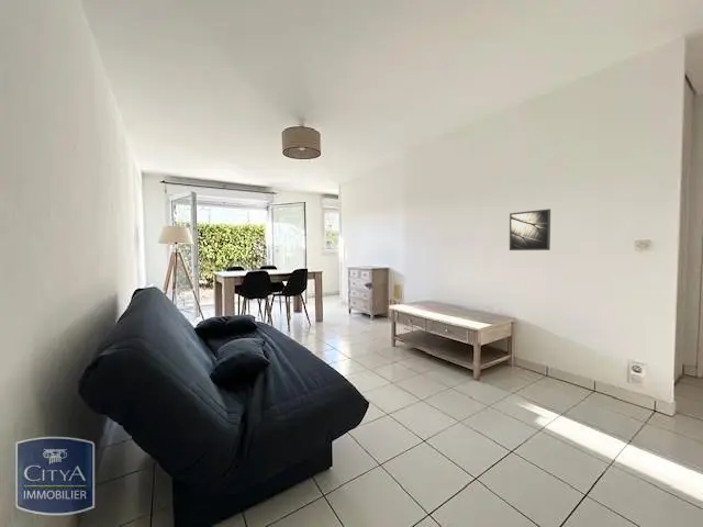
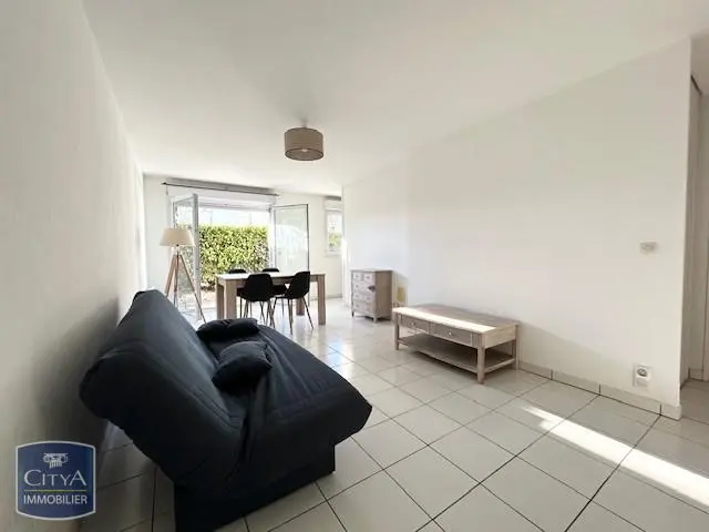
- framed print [509,208,551,251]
